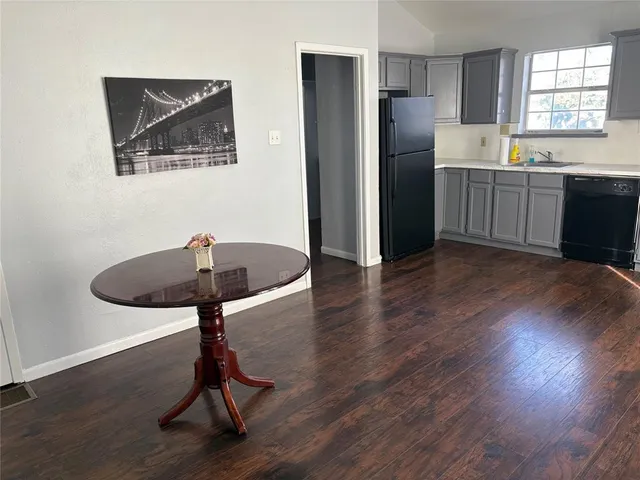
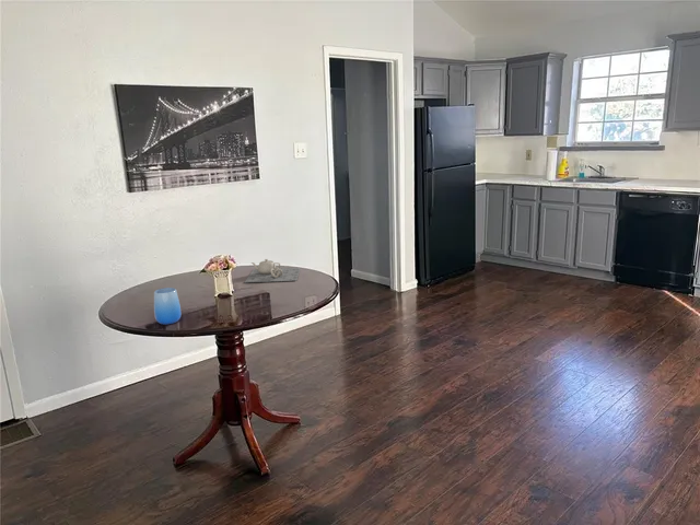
+ cup [153,287,183,325]
+ teapot [244,258,302,283]
